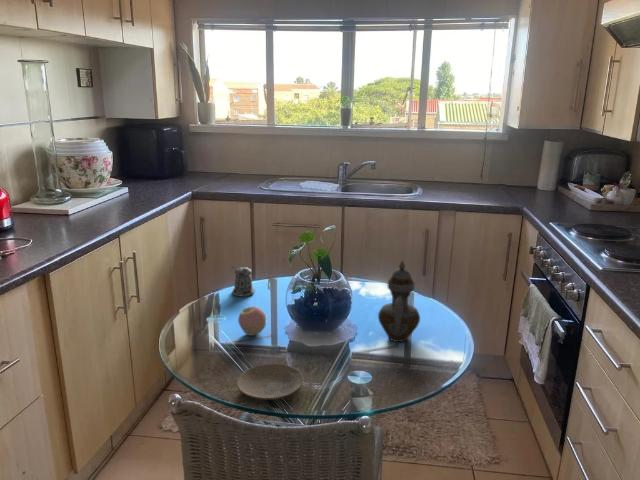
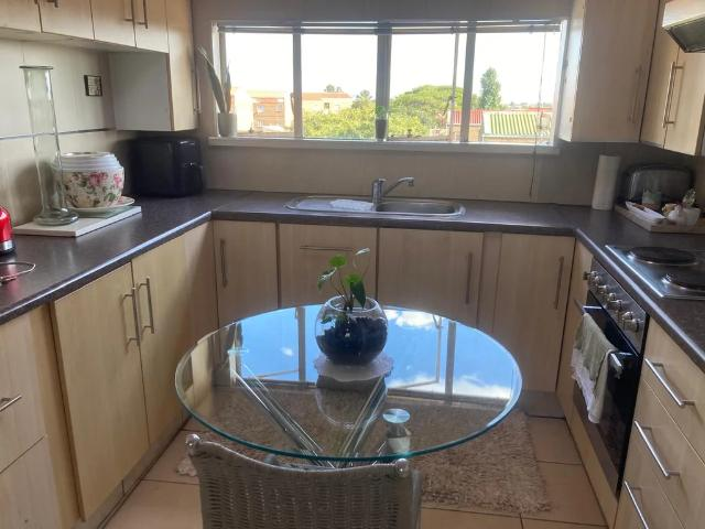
- plate [236,363,304,401]
- pepper shaker [230,265,256,297]
- teapot [377,259,421,343]
- apple [237,305,267,337]
